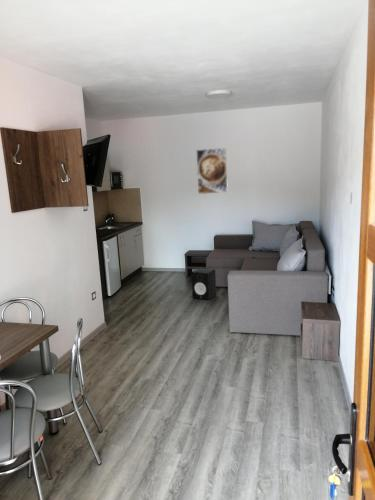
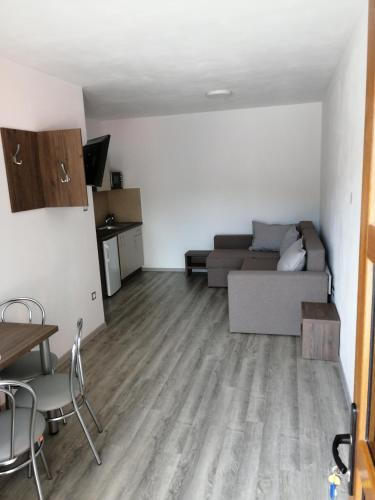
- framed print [195,147,229,195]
- speaker [191,267,217,301]
